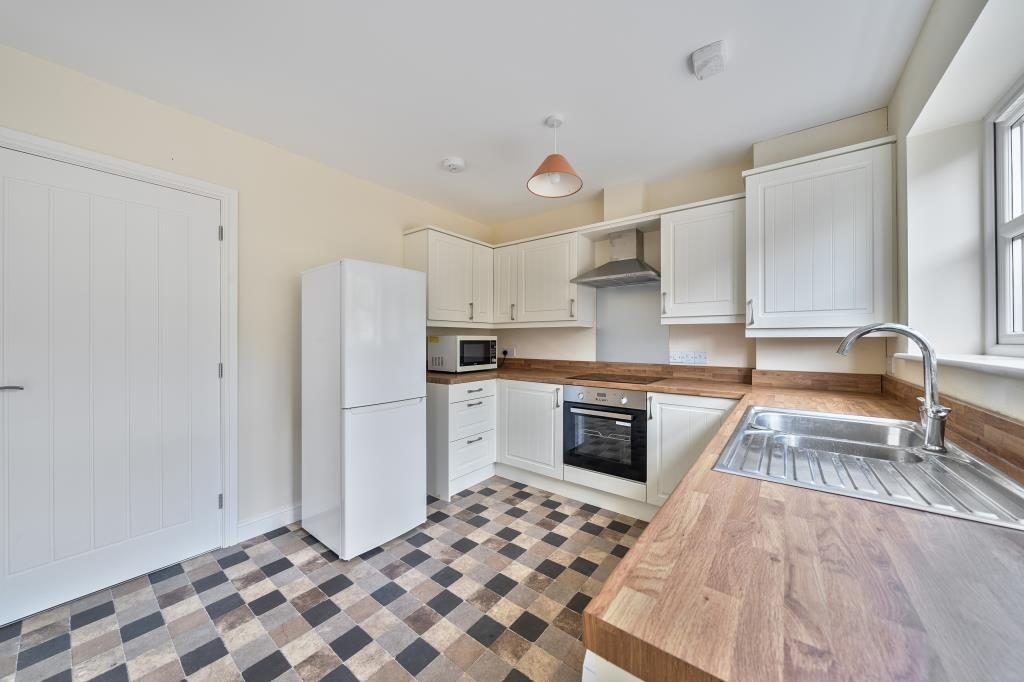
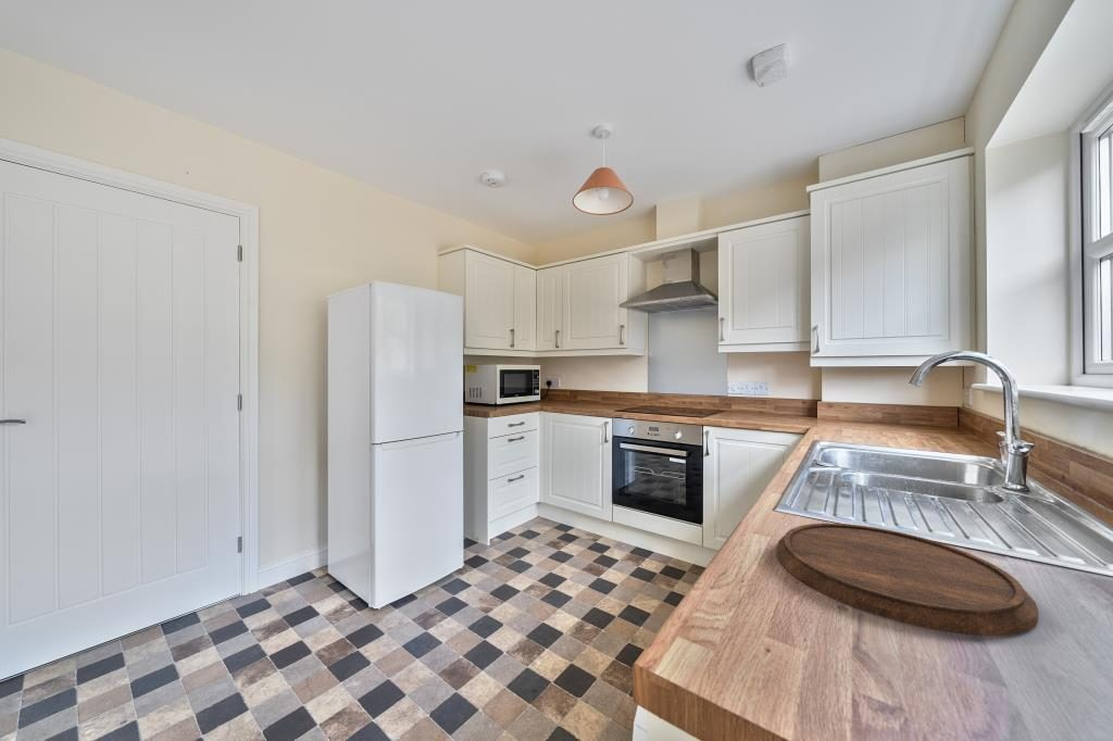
+ cutting board [776,523,1039,637]
